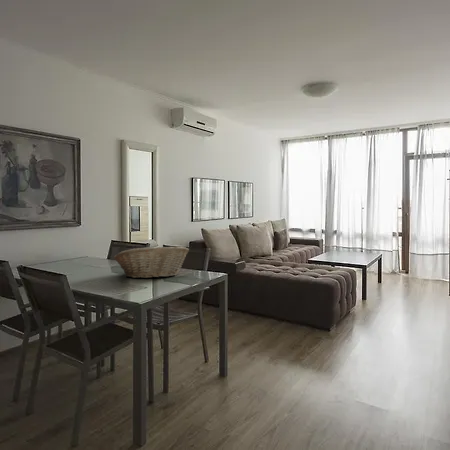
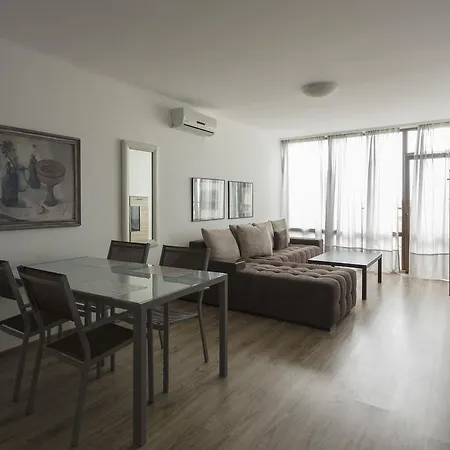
- fruit basket [113,245,190,279]
